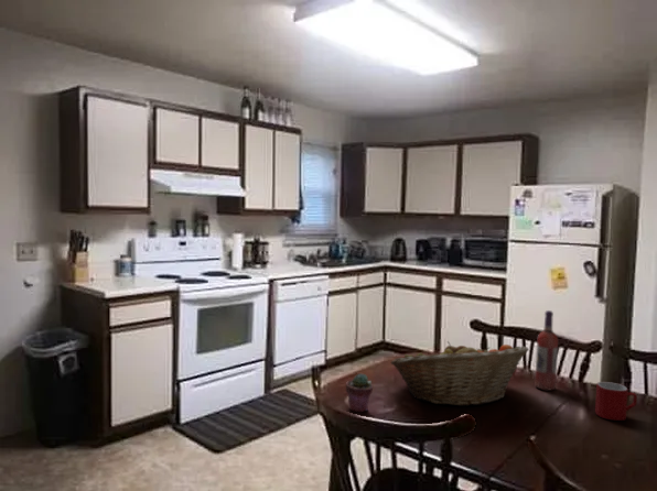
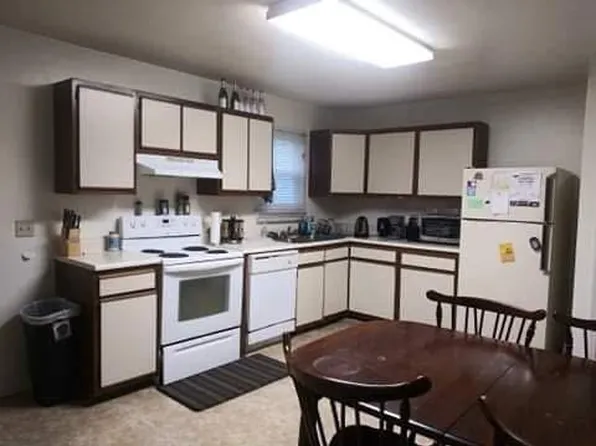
- potted succulent [345,373,374,413]
- fruit basket [390,340,530,407]
- wine bottle [534,309,559,391]
- mug [594,381,638,422]
